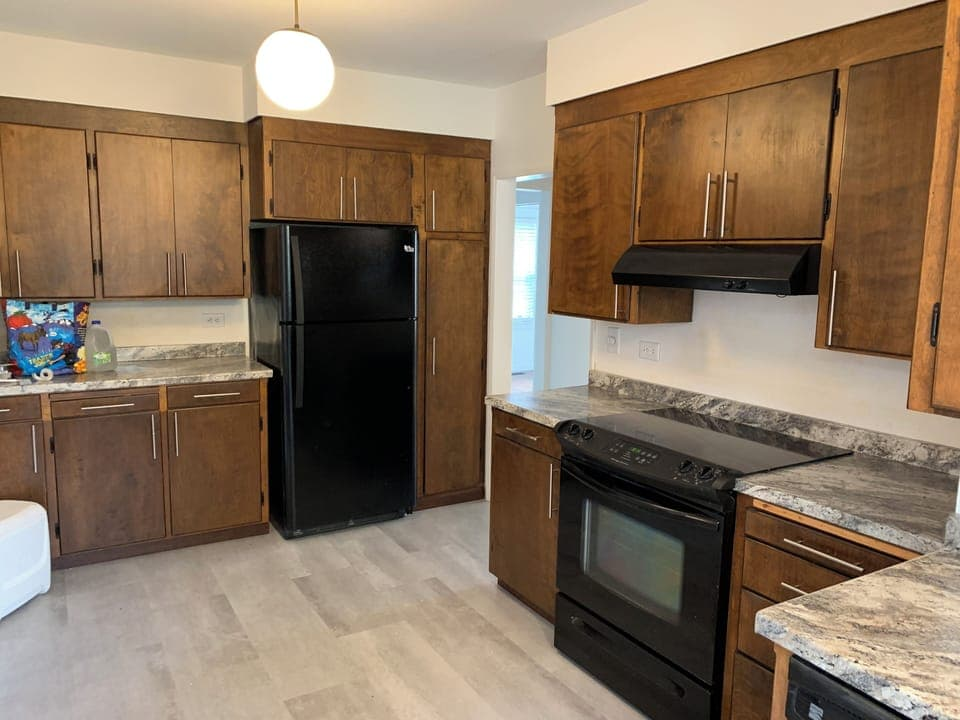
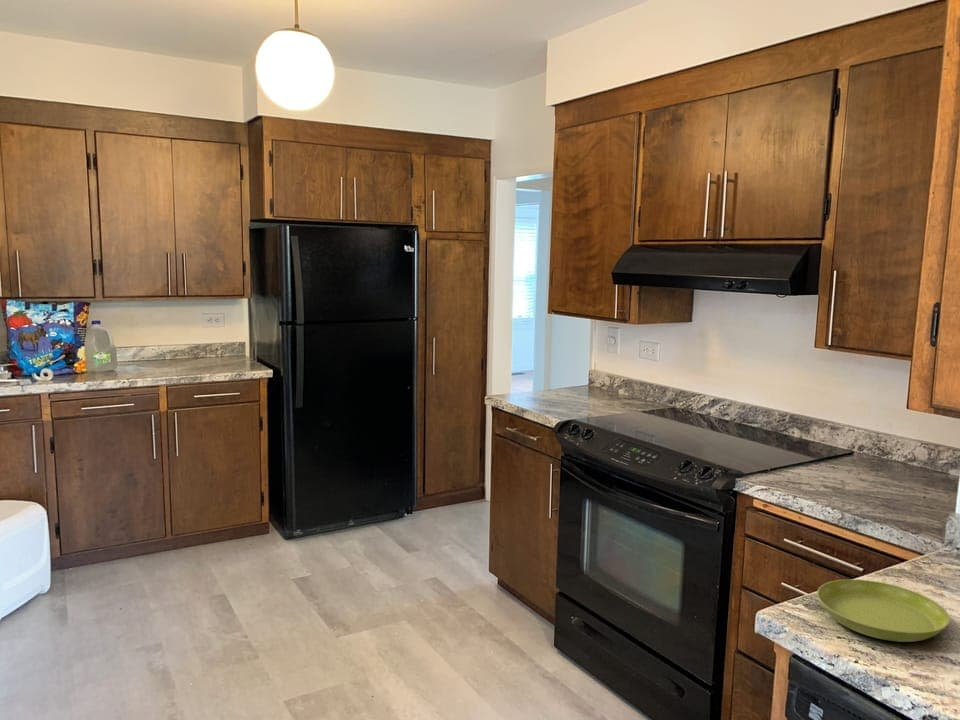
+ saucer [816,578,951,643]
